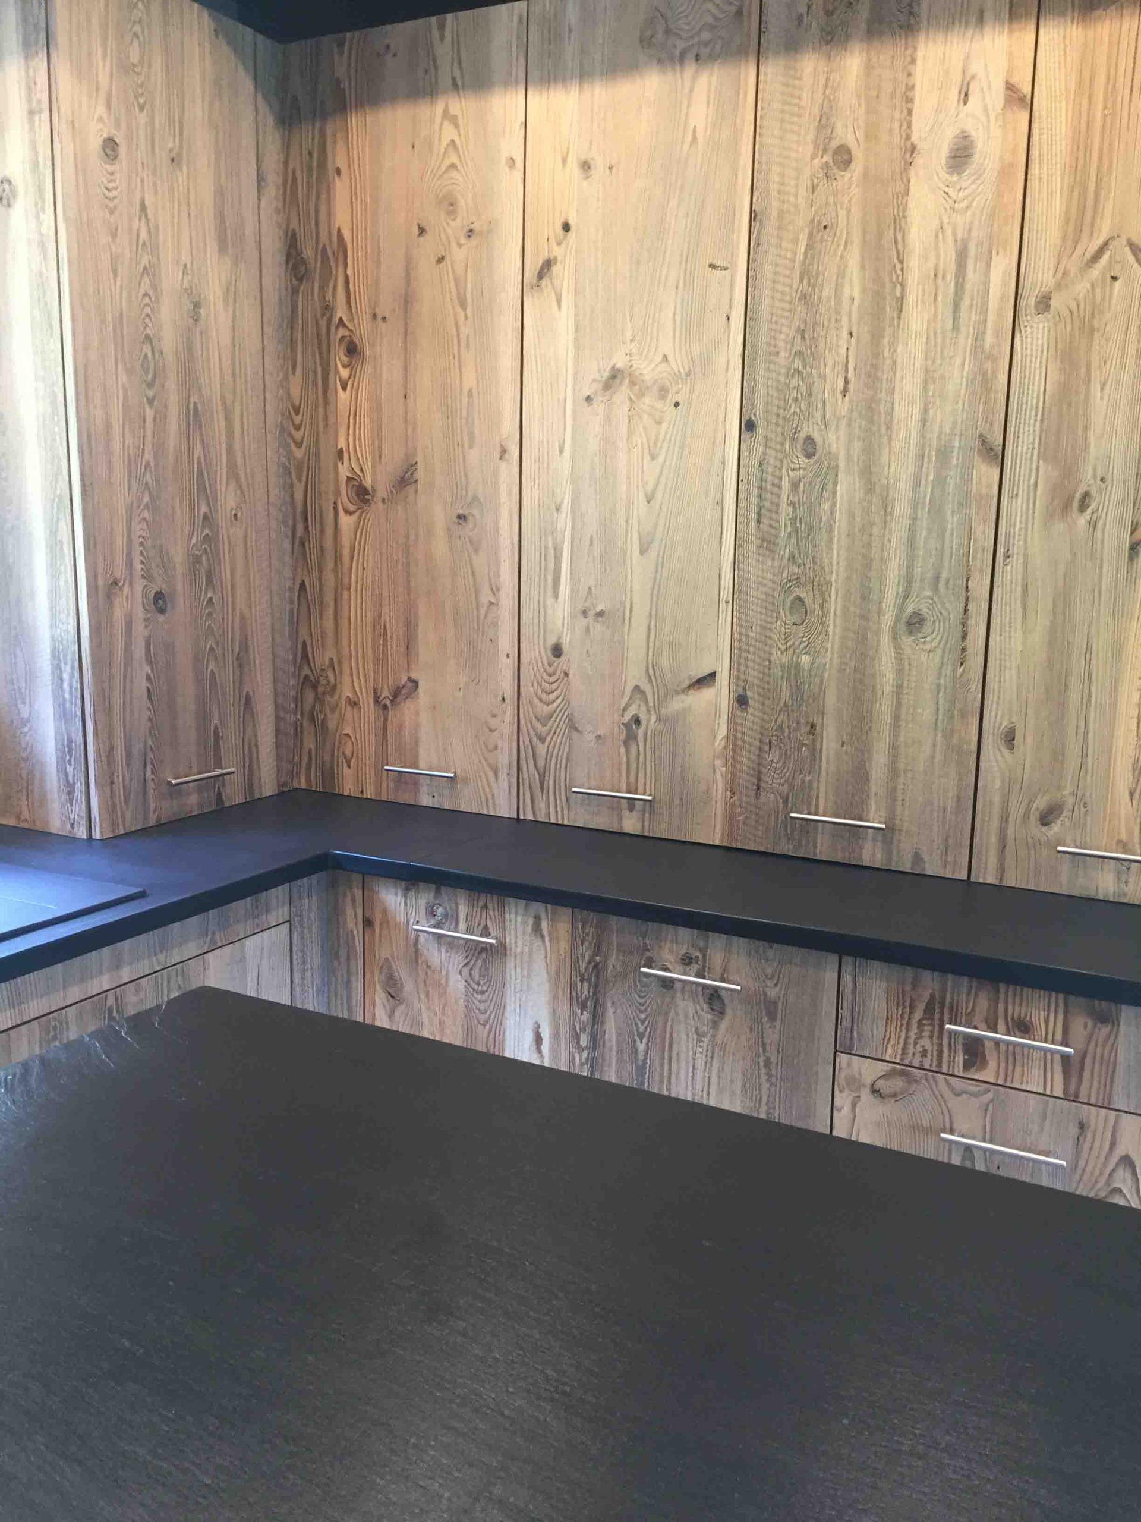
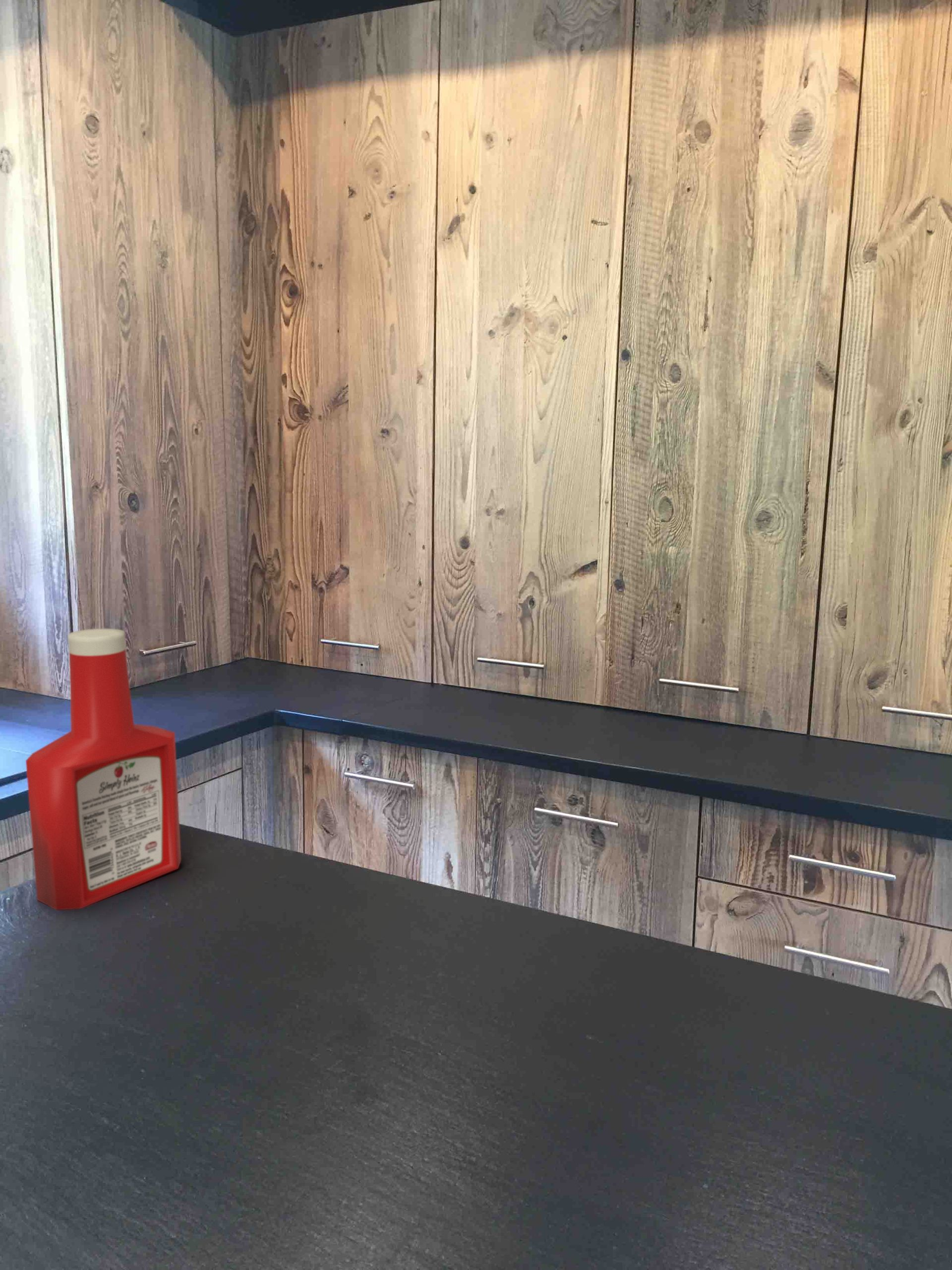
+ soap bottle [25,628,181,911]
